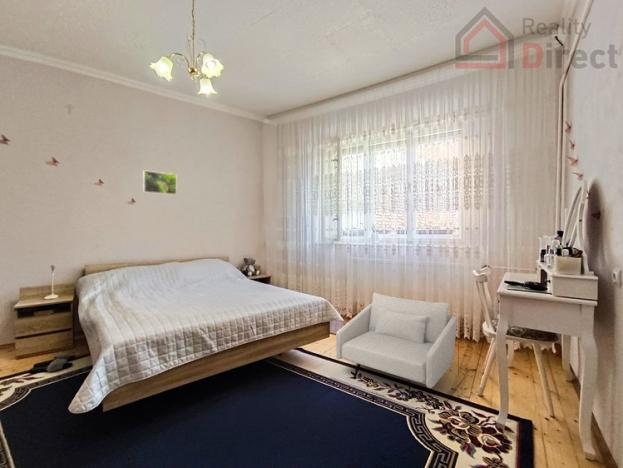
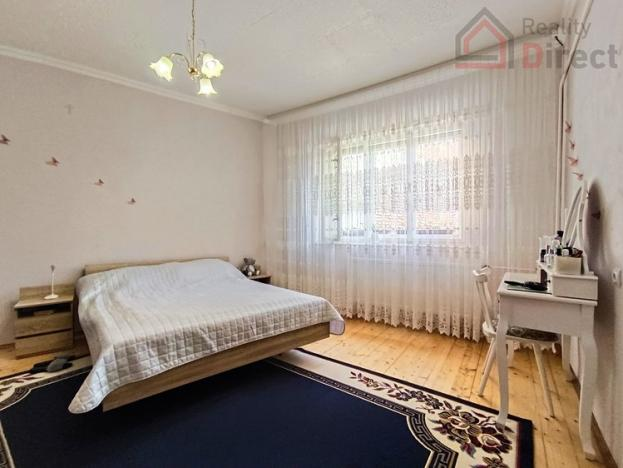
- armchair [330,291,466,413]
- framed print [142,169,178,196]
